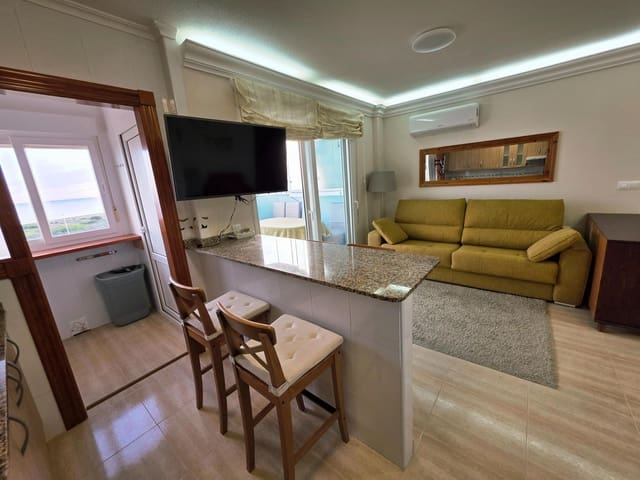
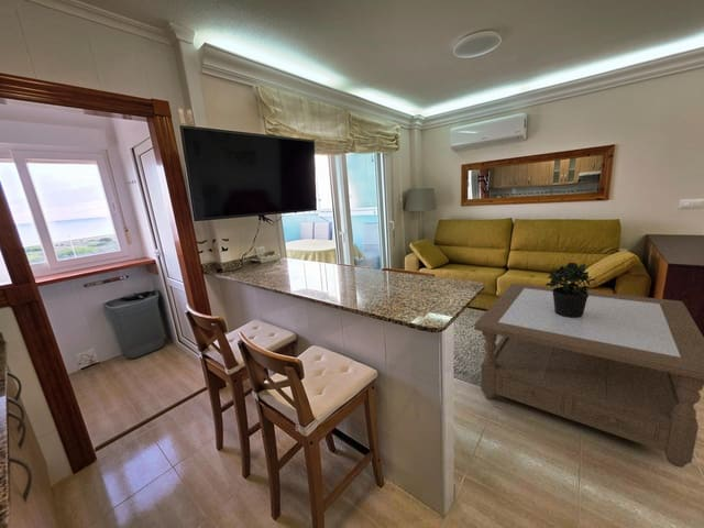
+ potted plant [544,262,596,318]
+ coffee table [474,283,704,469]
